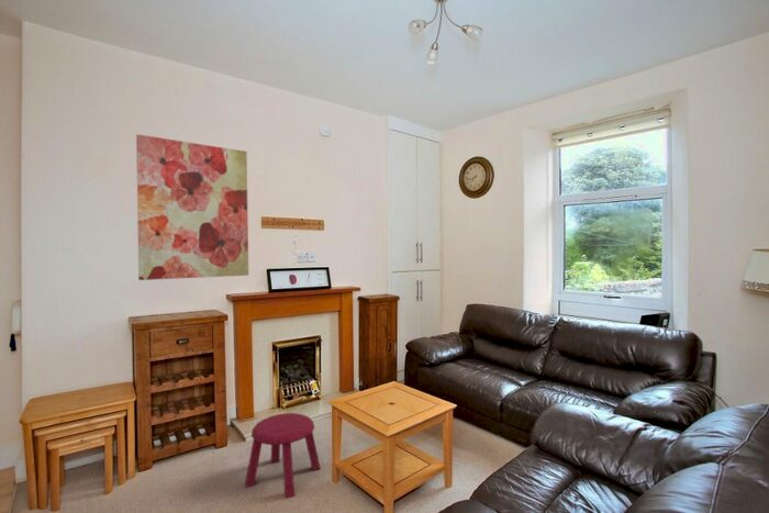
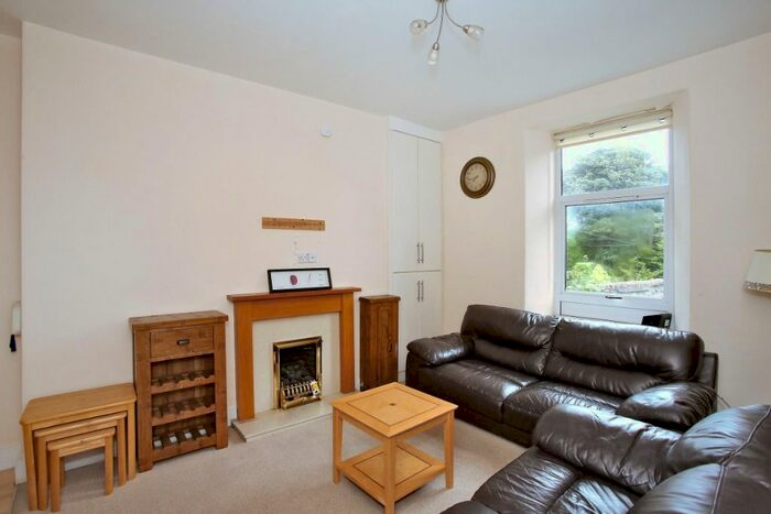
- wall art [135,133,249,281]
- stool [244,412,322,499]
